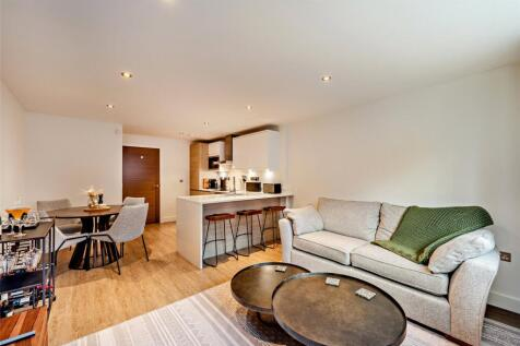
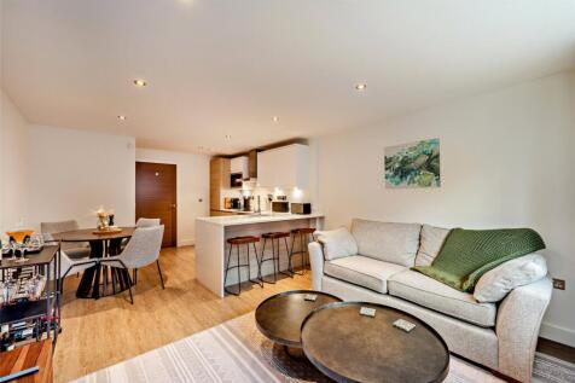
+ wall art [383,137,442,191]
